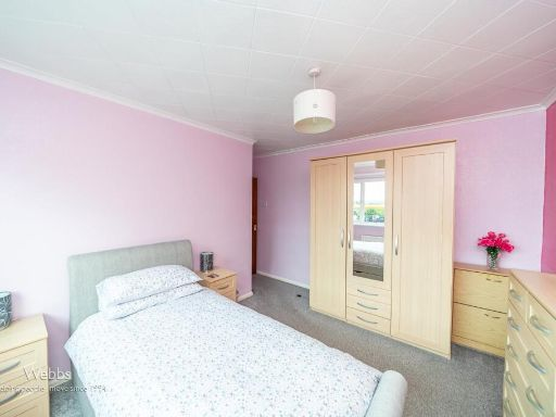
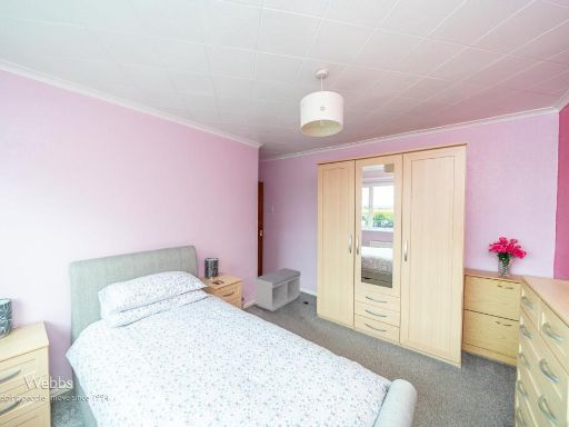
+ bench [253,267,302,312]
